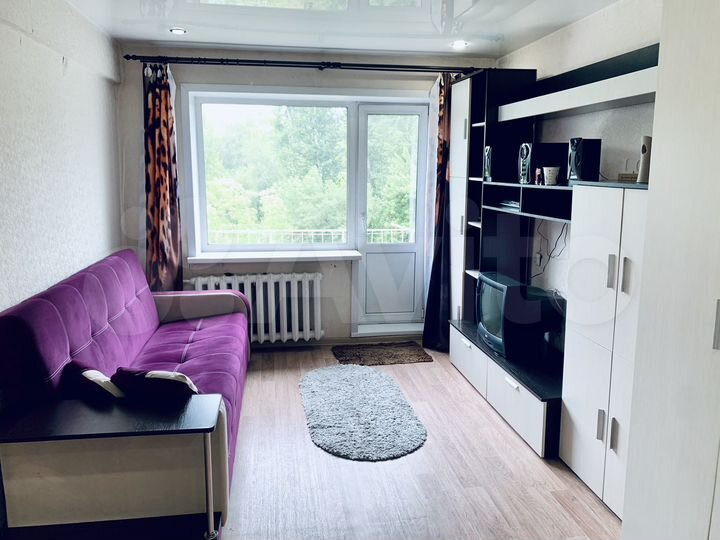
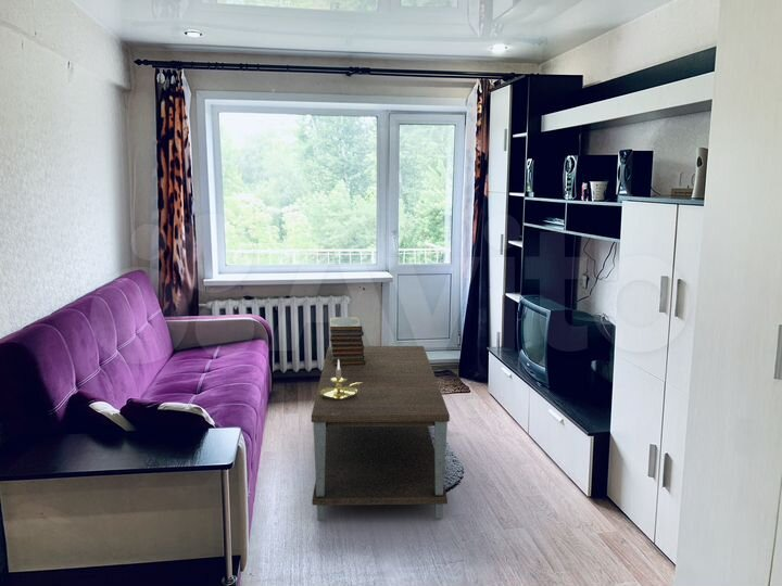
+ coffee table [311,345,451,521]
+ book stack [328,316,366,366]
+ candle holder [320,359,360,399]
